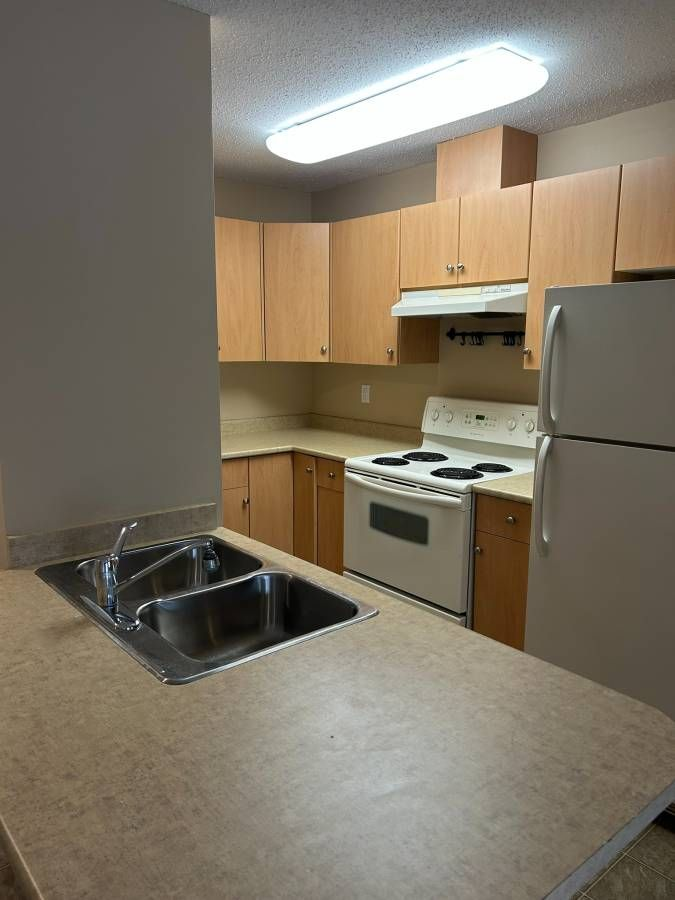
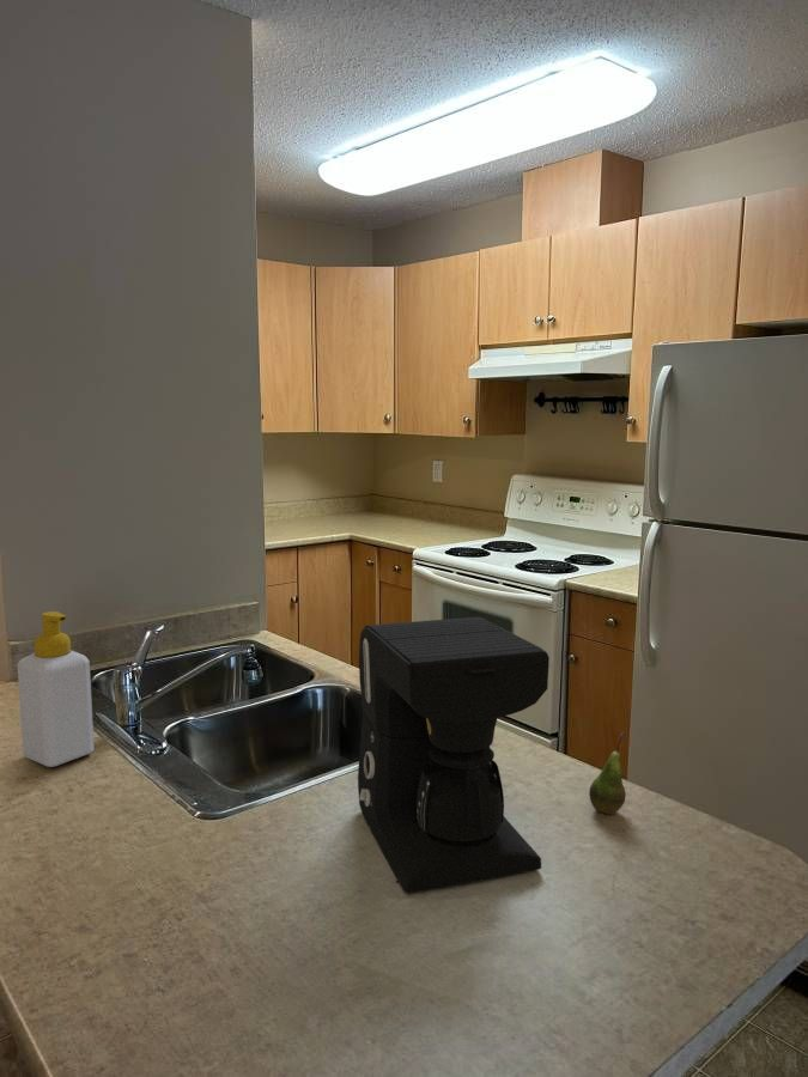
+ soap bottle [17,610,96,768]
+ coffee maker [357,616,551,894]
+ fruit [588,731,627,816]
